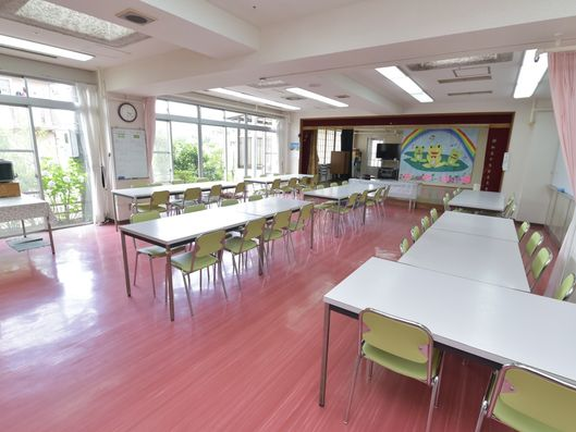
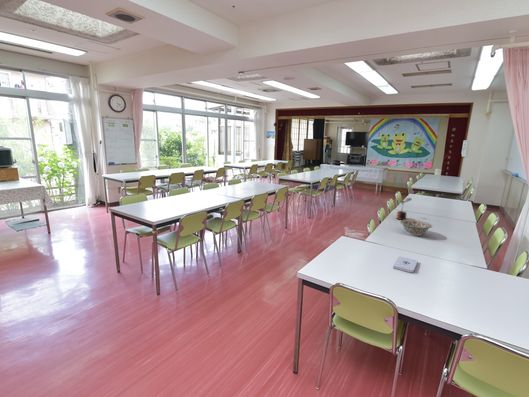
+ notepad [392,255,418,274]
+ potted plant [395,197,413,221]
+ decorative bowl [399,219,433,237]
